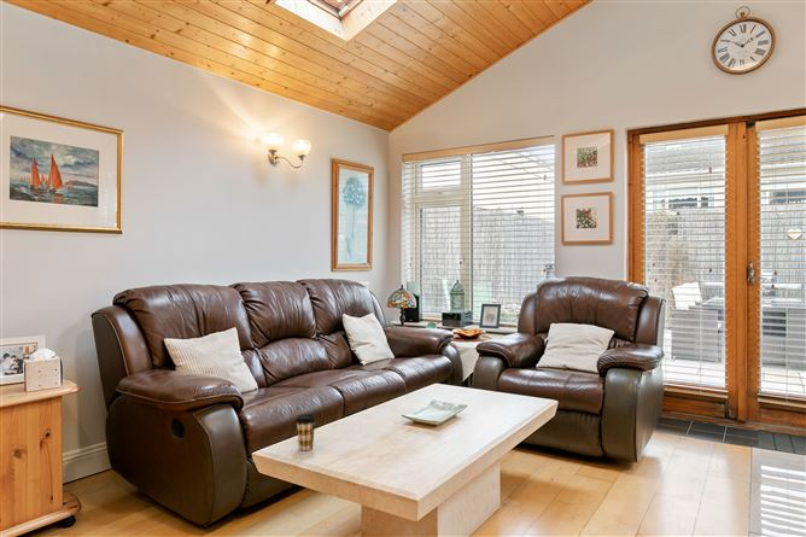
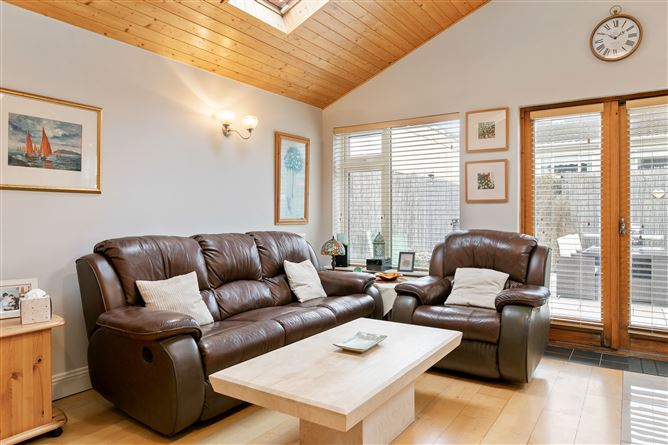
- coffee cup [294,413,317,451]
